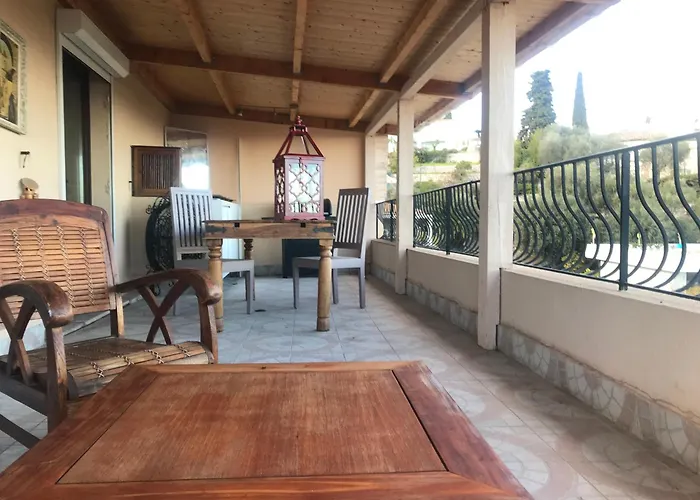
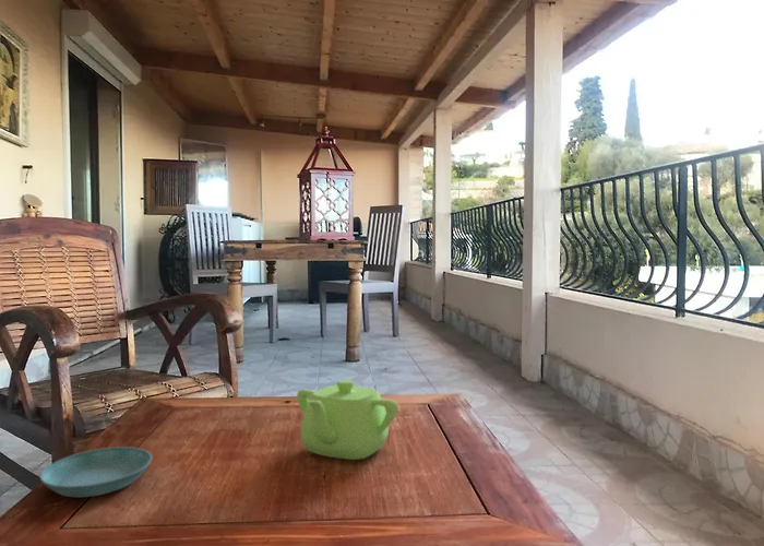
+ saucer [38,446,153,498]
+ teapot [296,379,399,461]
